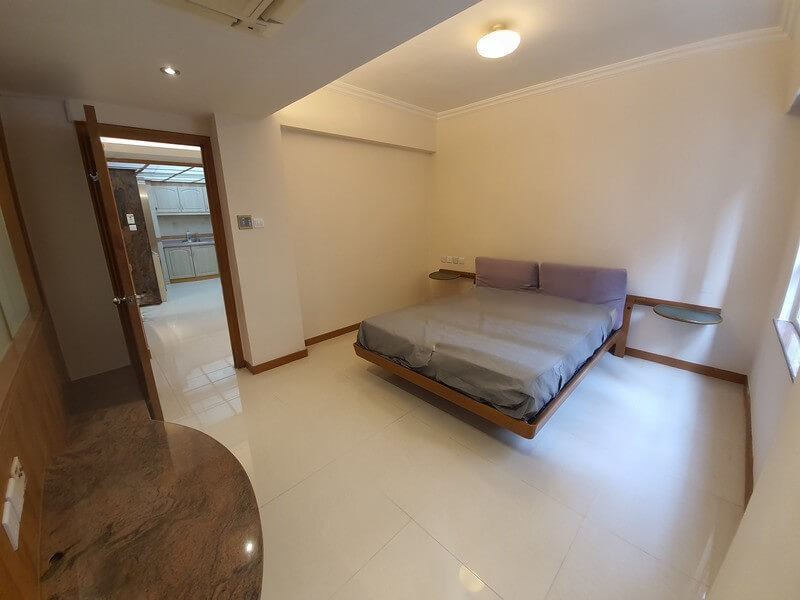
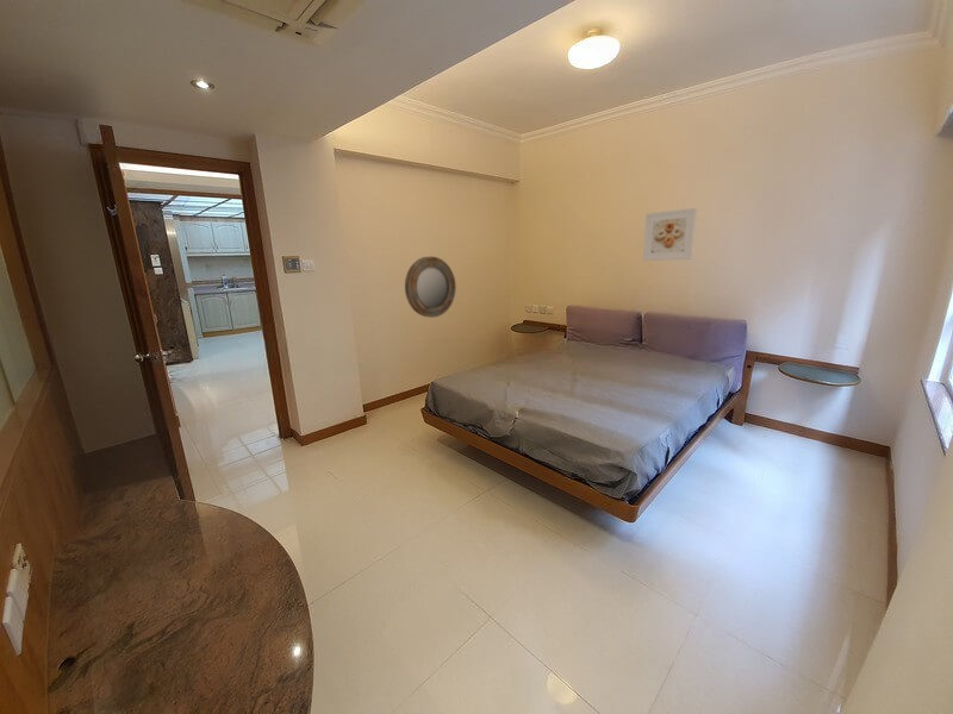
+ home mirror [404,256,457,319]
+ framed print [642,207,698,262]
